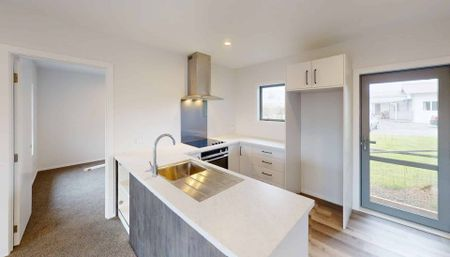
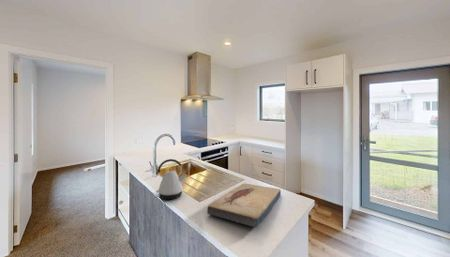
+ fish fossil [206,182,282,228]
+ kettle [155,158,187,200]
